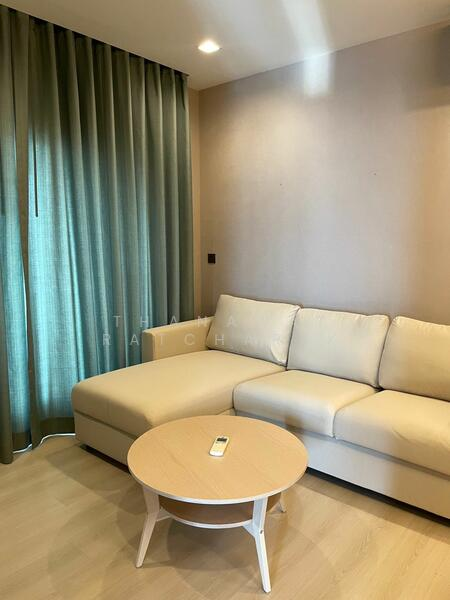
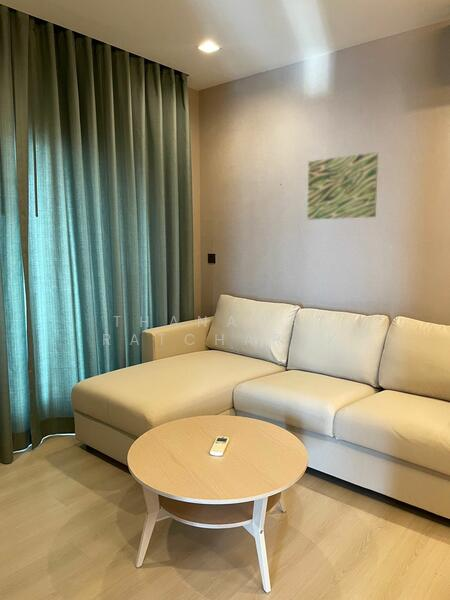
+ wall art [306,151,379,221]
